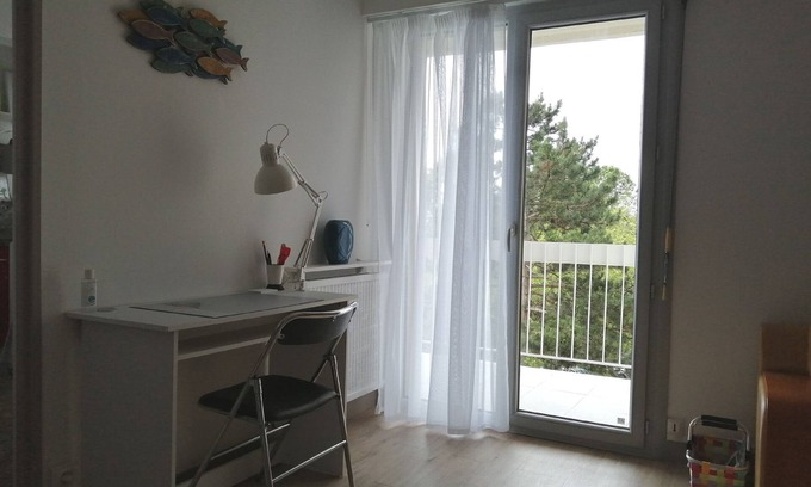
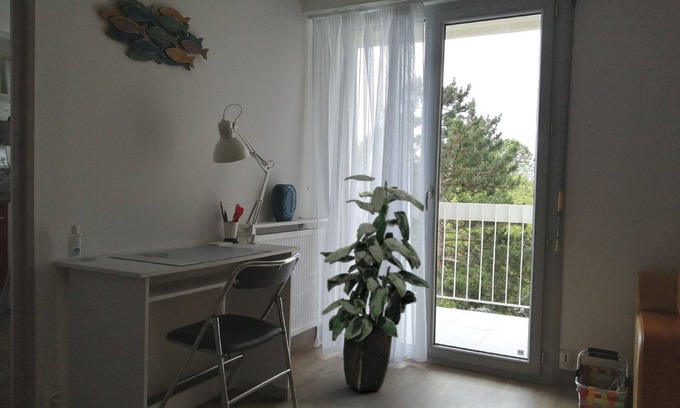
+ indoor plant [319,174,431,392]
